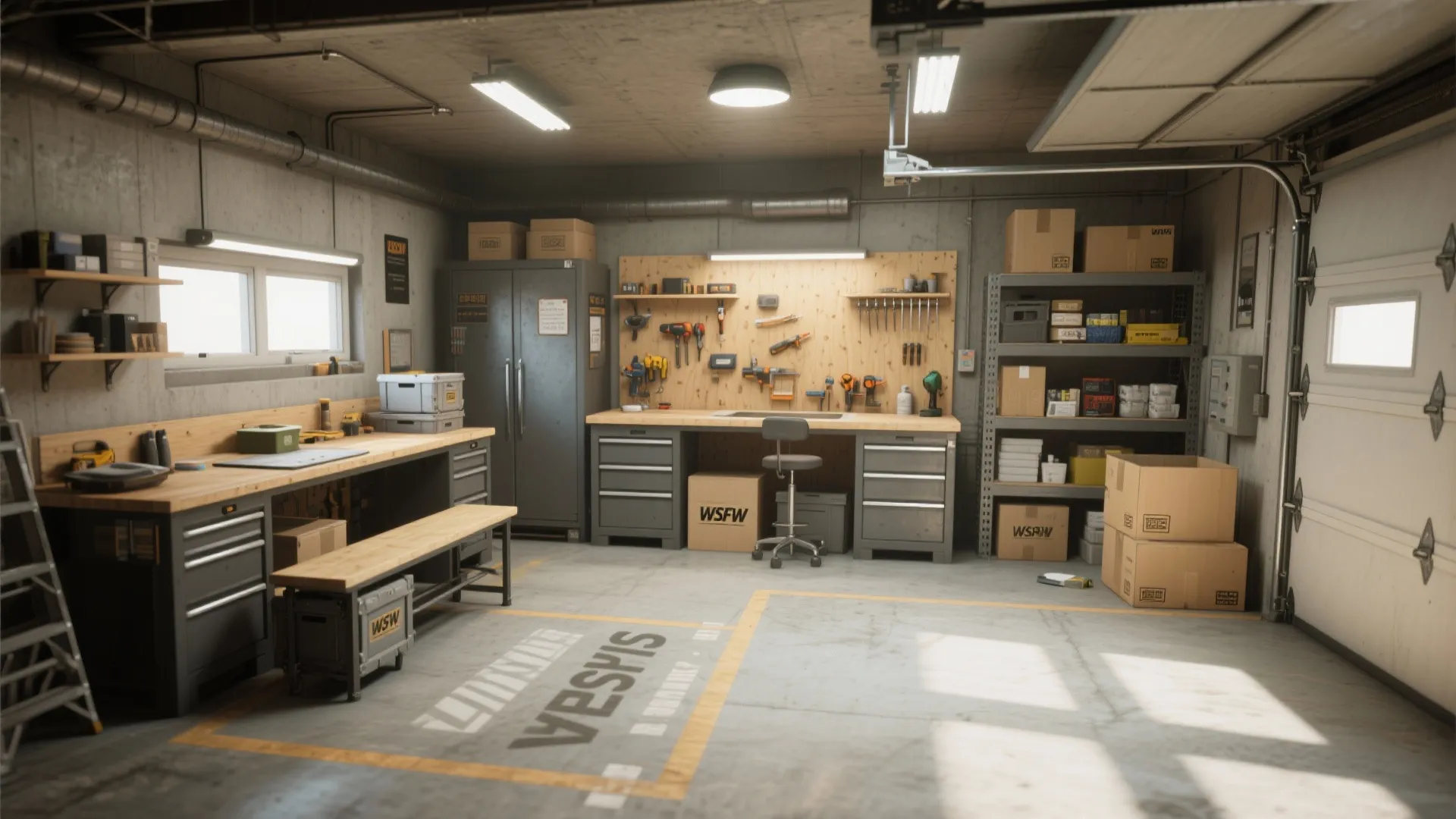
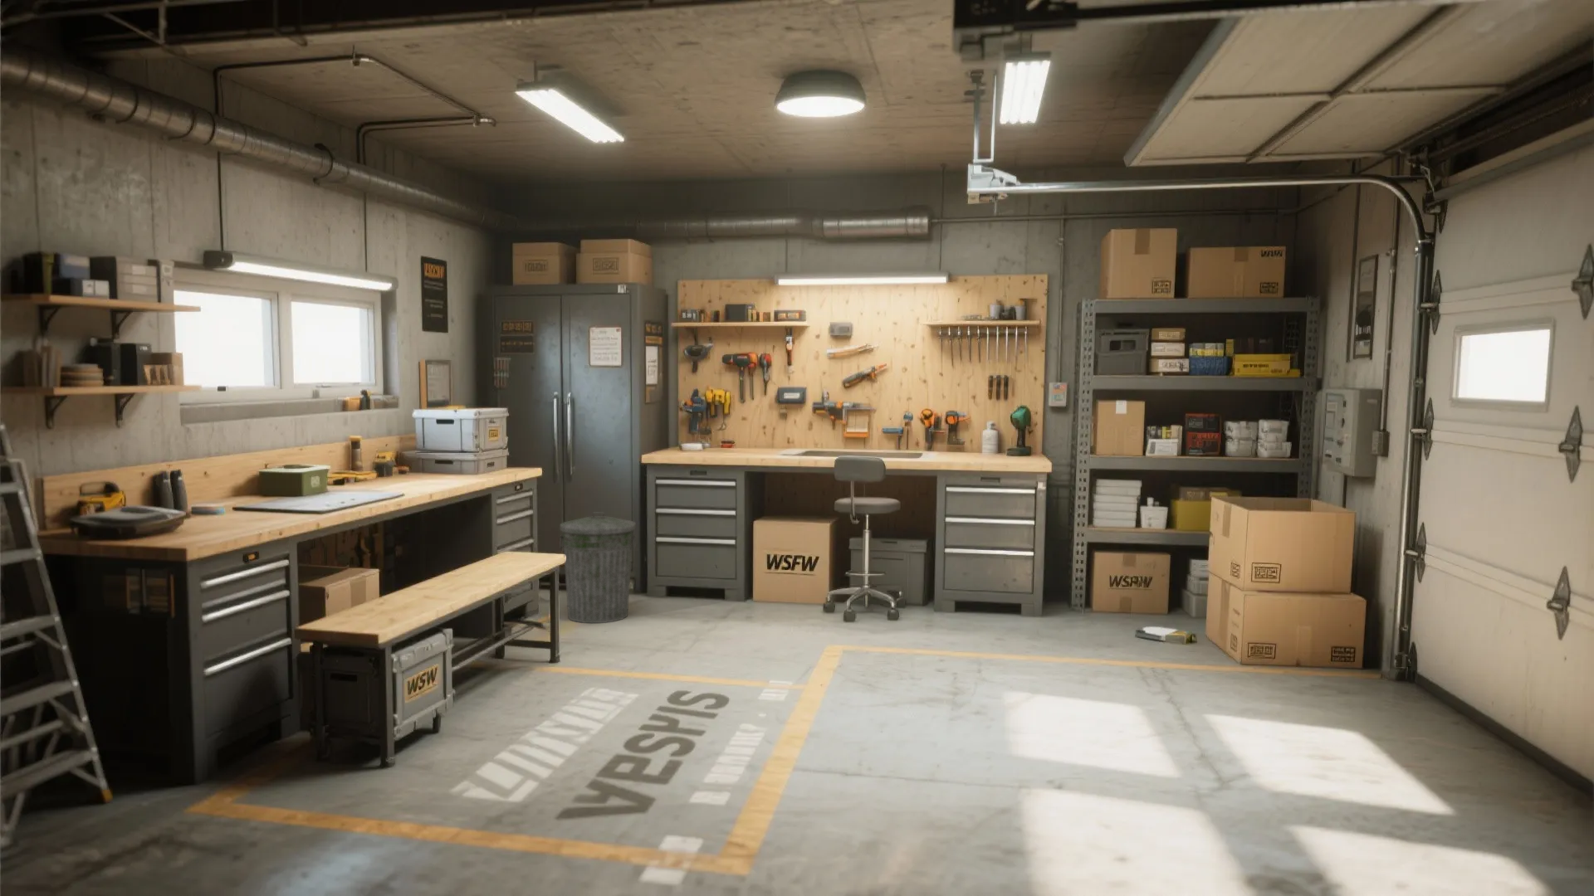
+ trash can [558,512,637,624]
